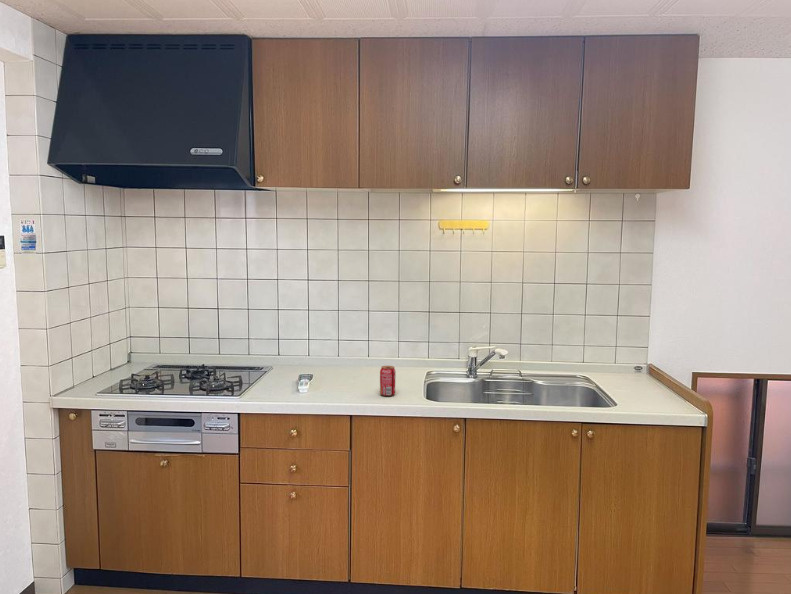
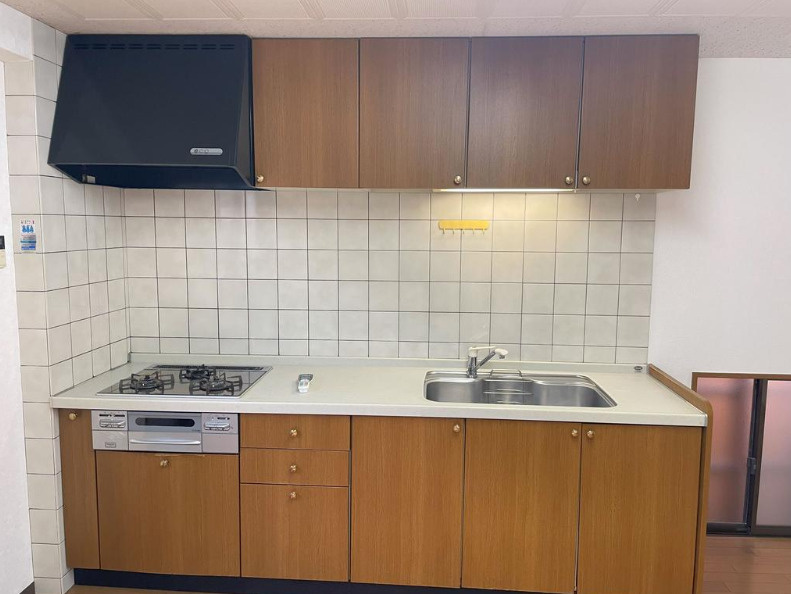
- beverage can [379,365,397,397]
